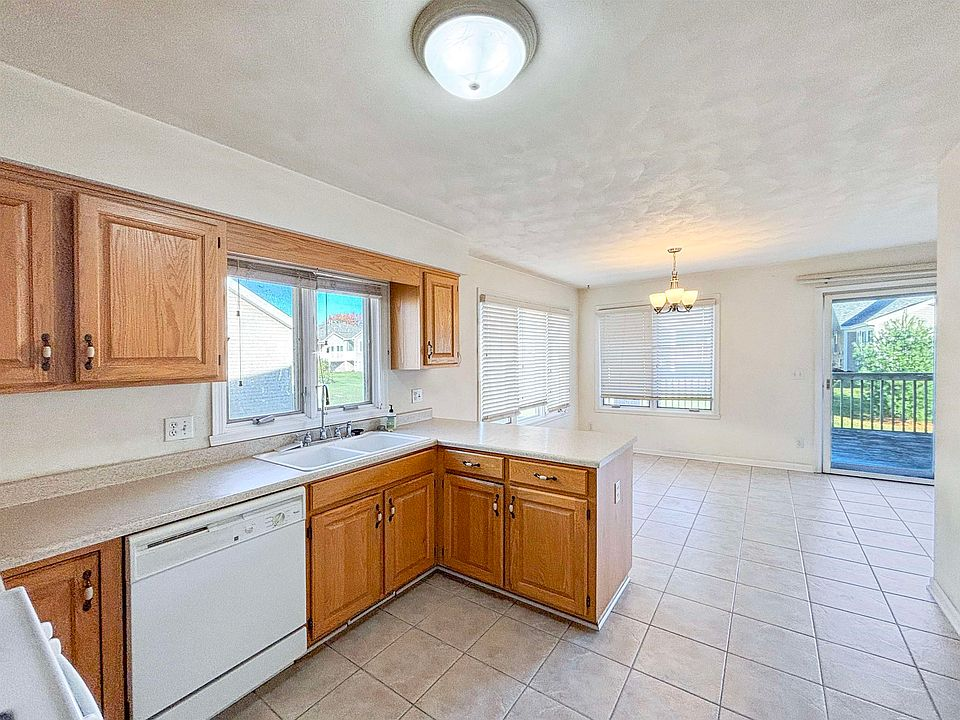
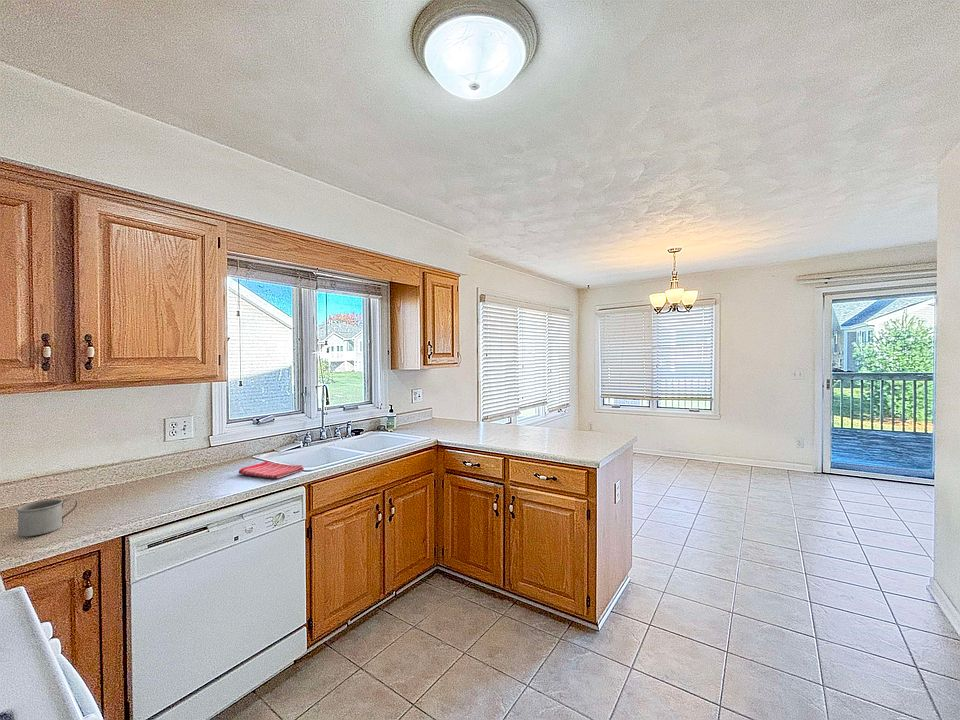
+ mug [16,497,79,537]
+ dish towel [238,460,305,479]
